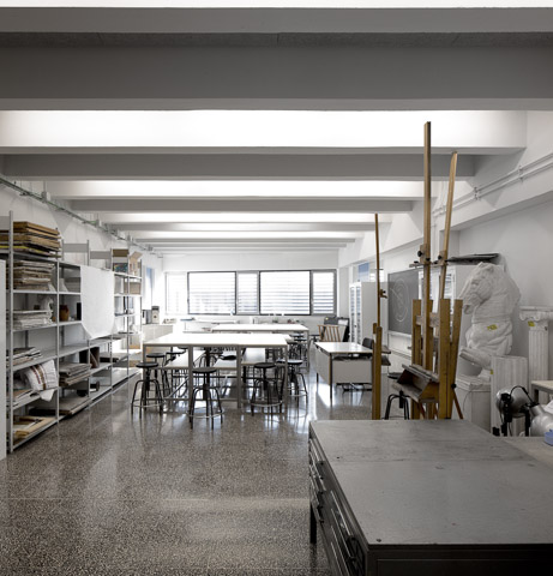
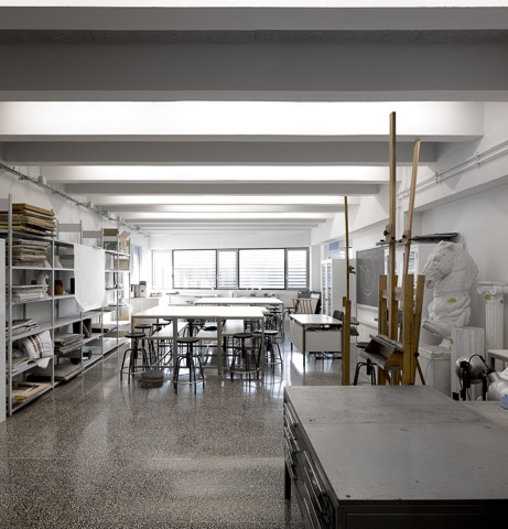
+ hat box [136,369,165,389]
